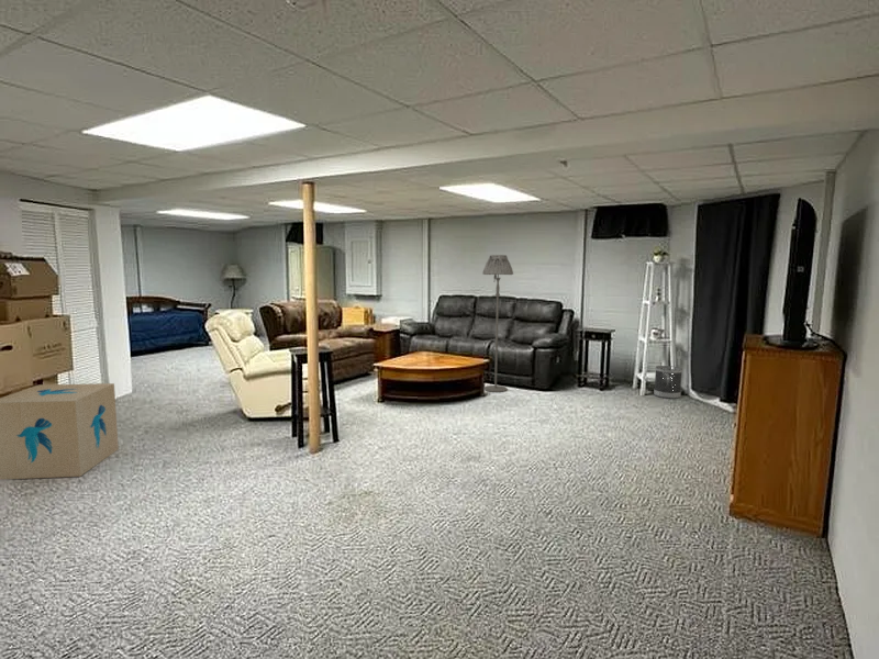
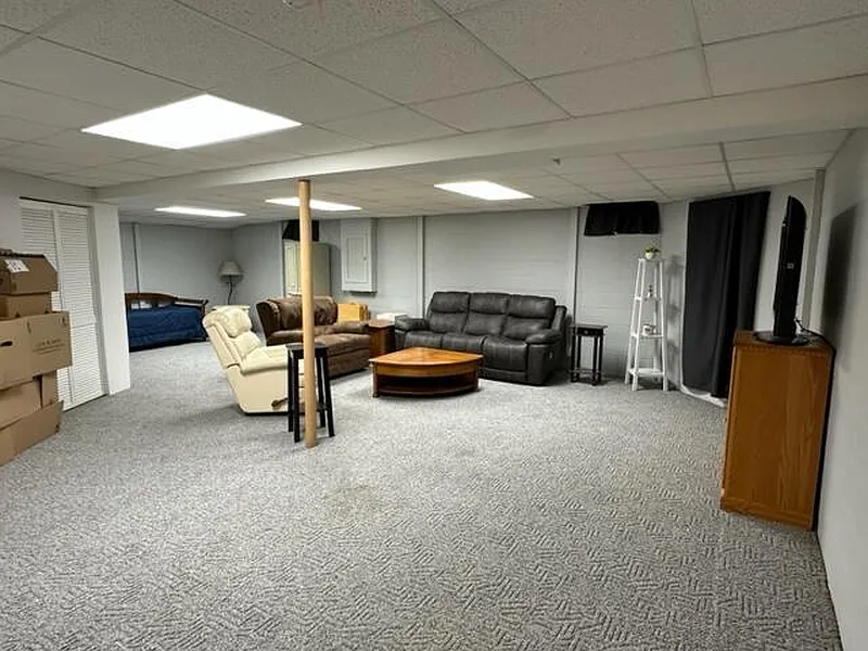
- cardboard box [0,382,120,481]
- floor lamp [481,254,514,393]
- wastebasket [653,365,683,400]
